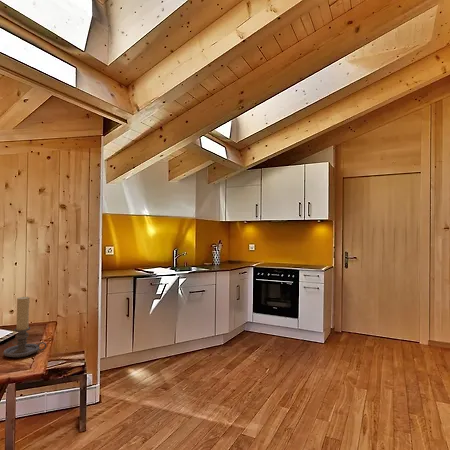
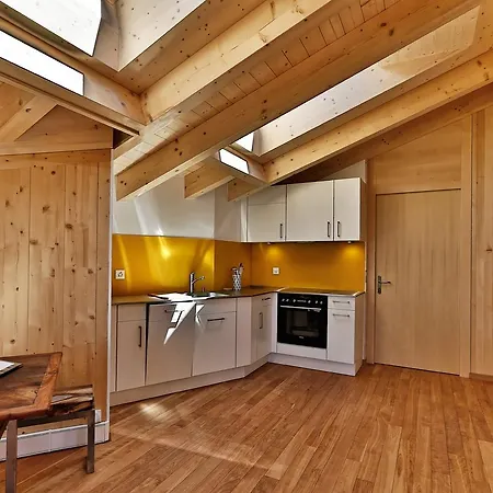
- candle holder [2,296,48,359]
